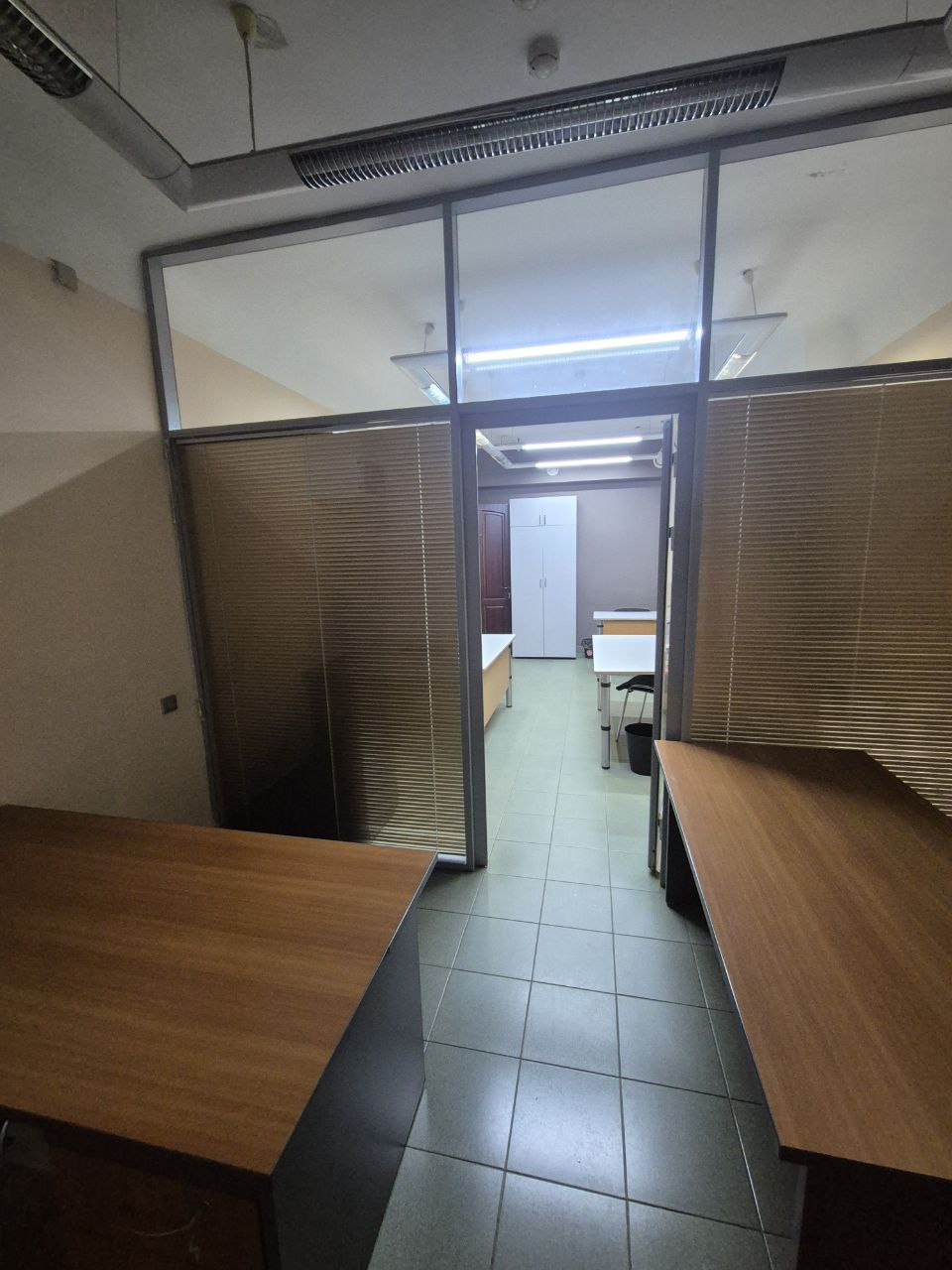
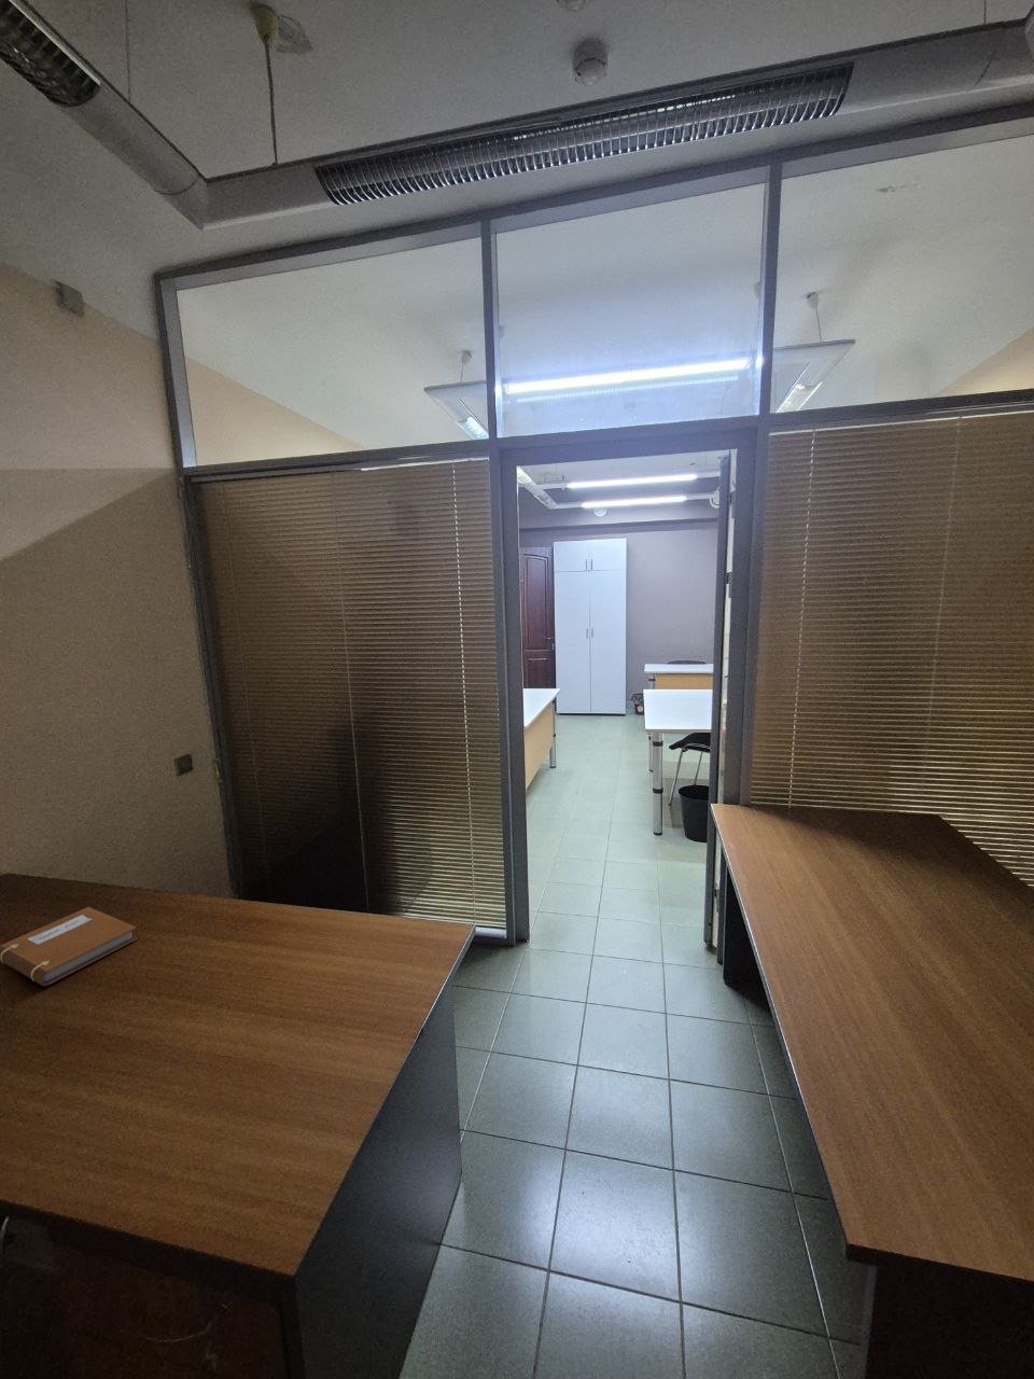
+ notebook [0,906,139,987]
